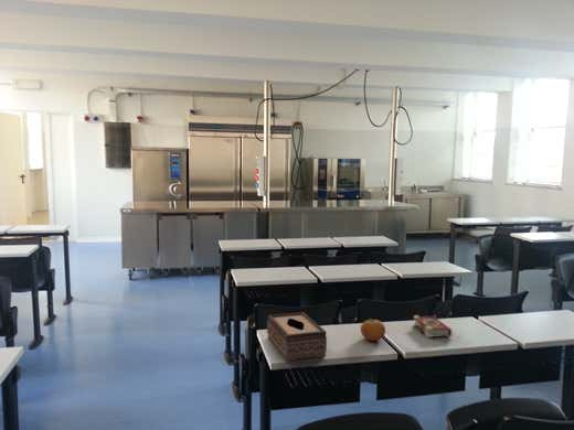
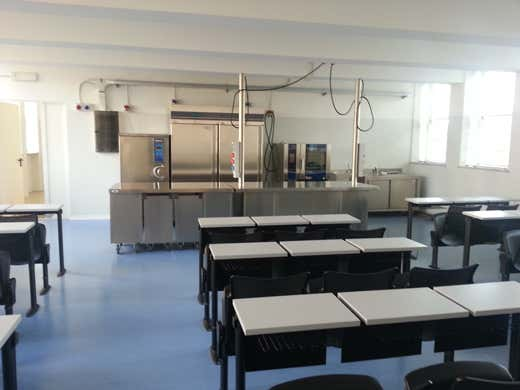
- book [412,314,453,338]
- fruit [360,319,386,342]
- tissue box [266,311,328,363]
